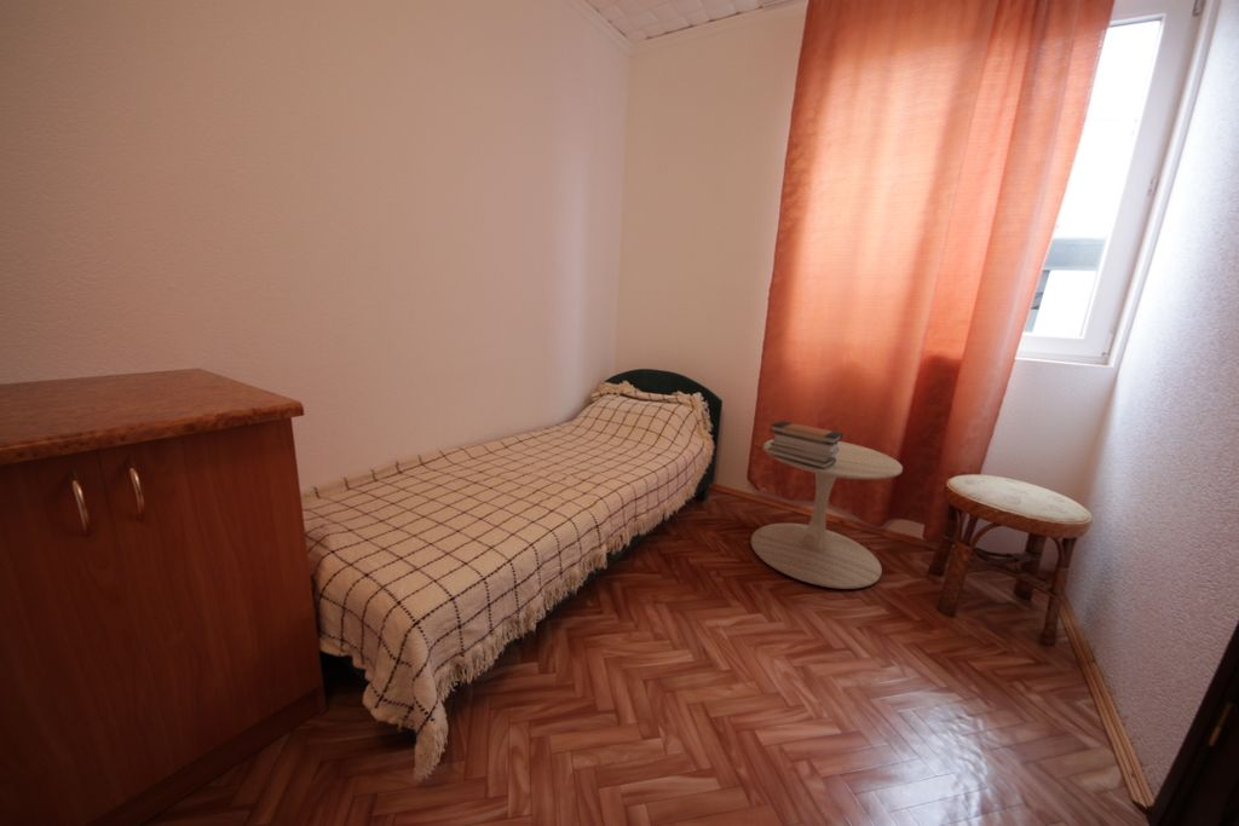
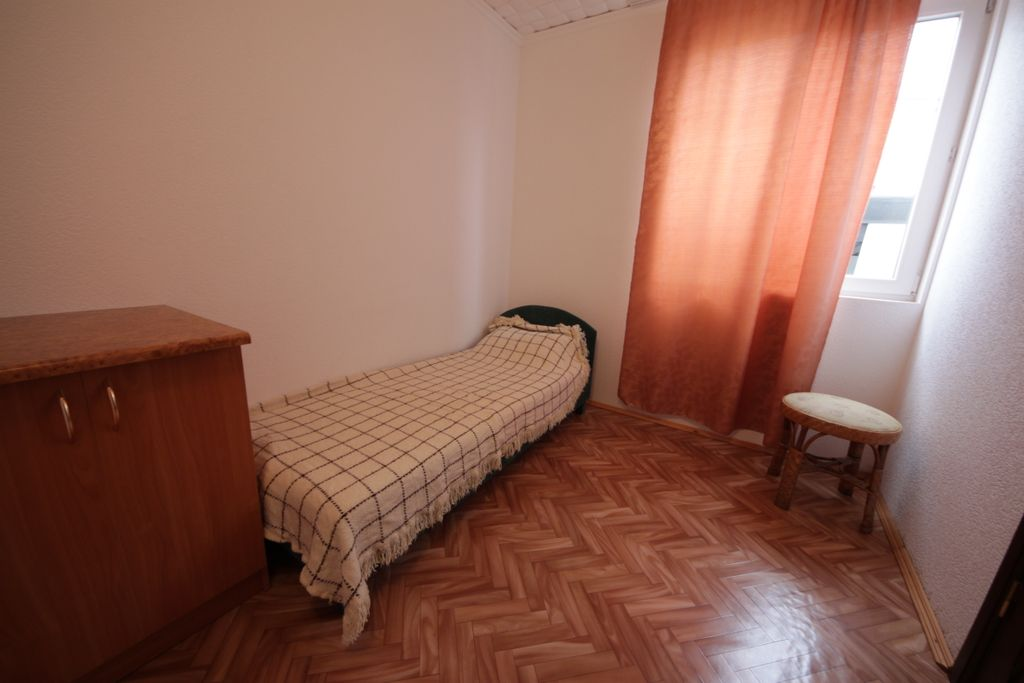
- side table [750,438,904,590]
- book stack [766,420,845,469]
